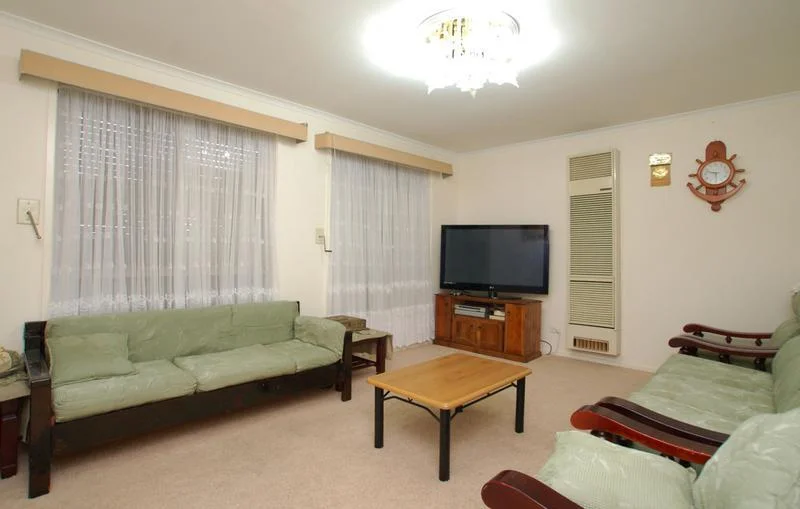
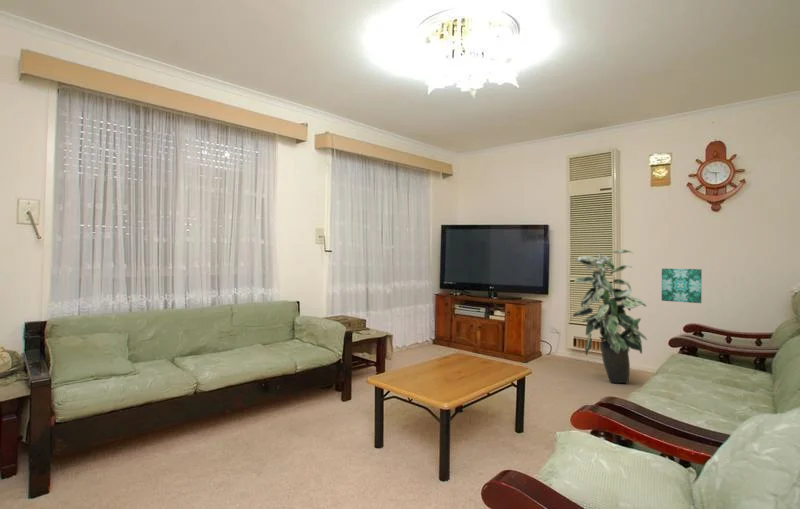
+ wall art [661,267,703,304]
+ indoor plant [572,248,648,384]
